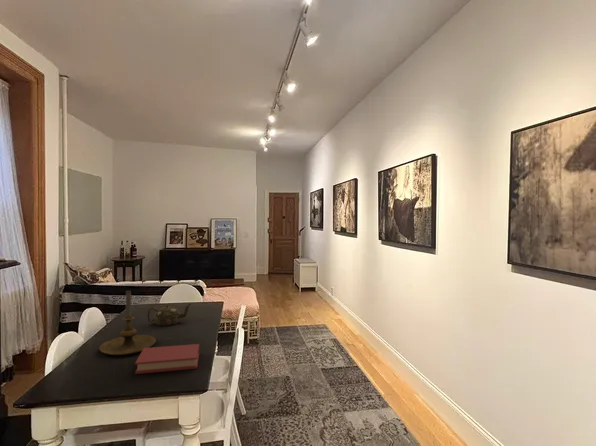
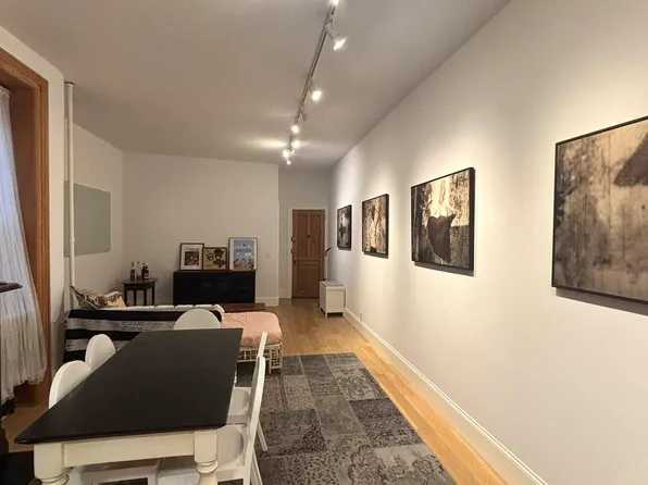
- teapot [147,303,192,327]
- book [134,343,200,375]
- candle holder [98,289,157,356]
